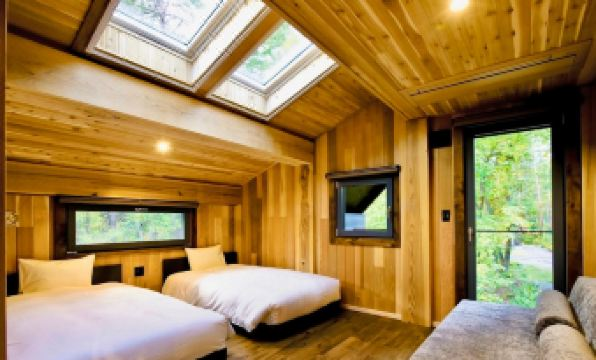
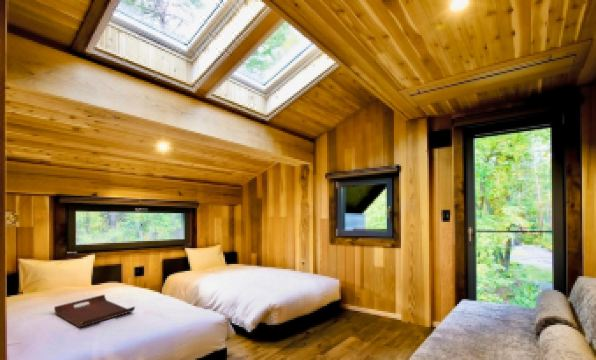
+ serving tray [53,294,136,329]
